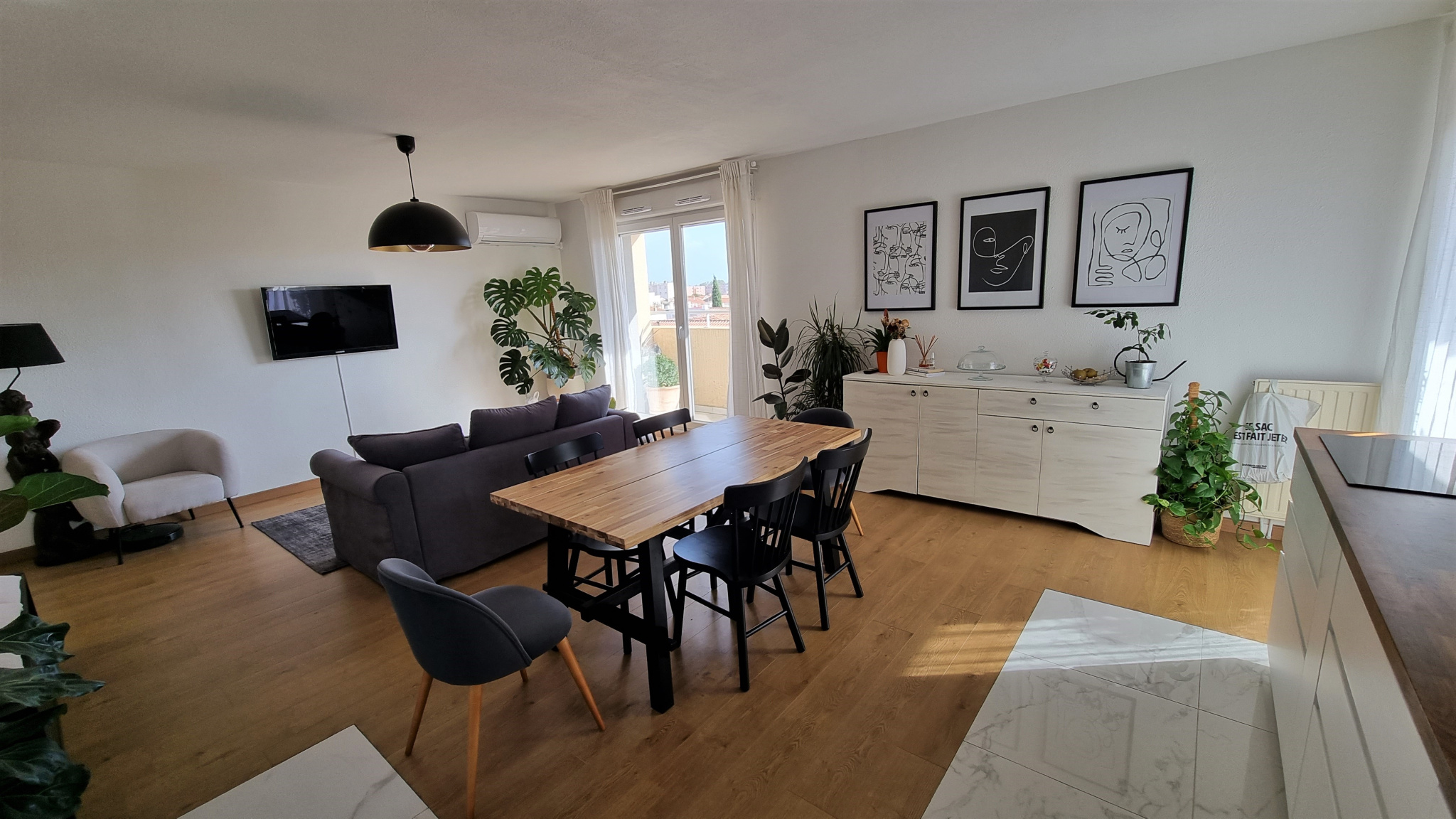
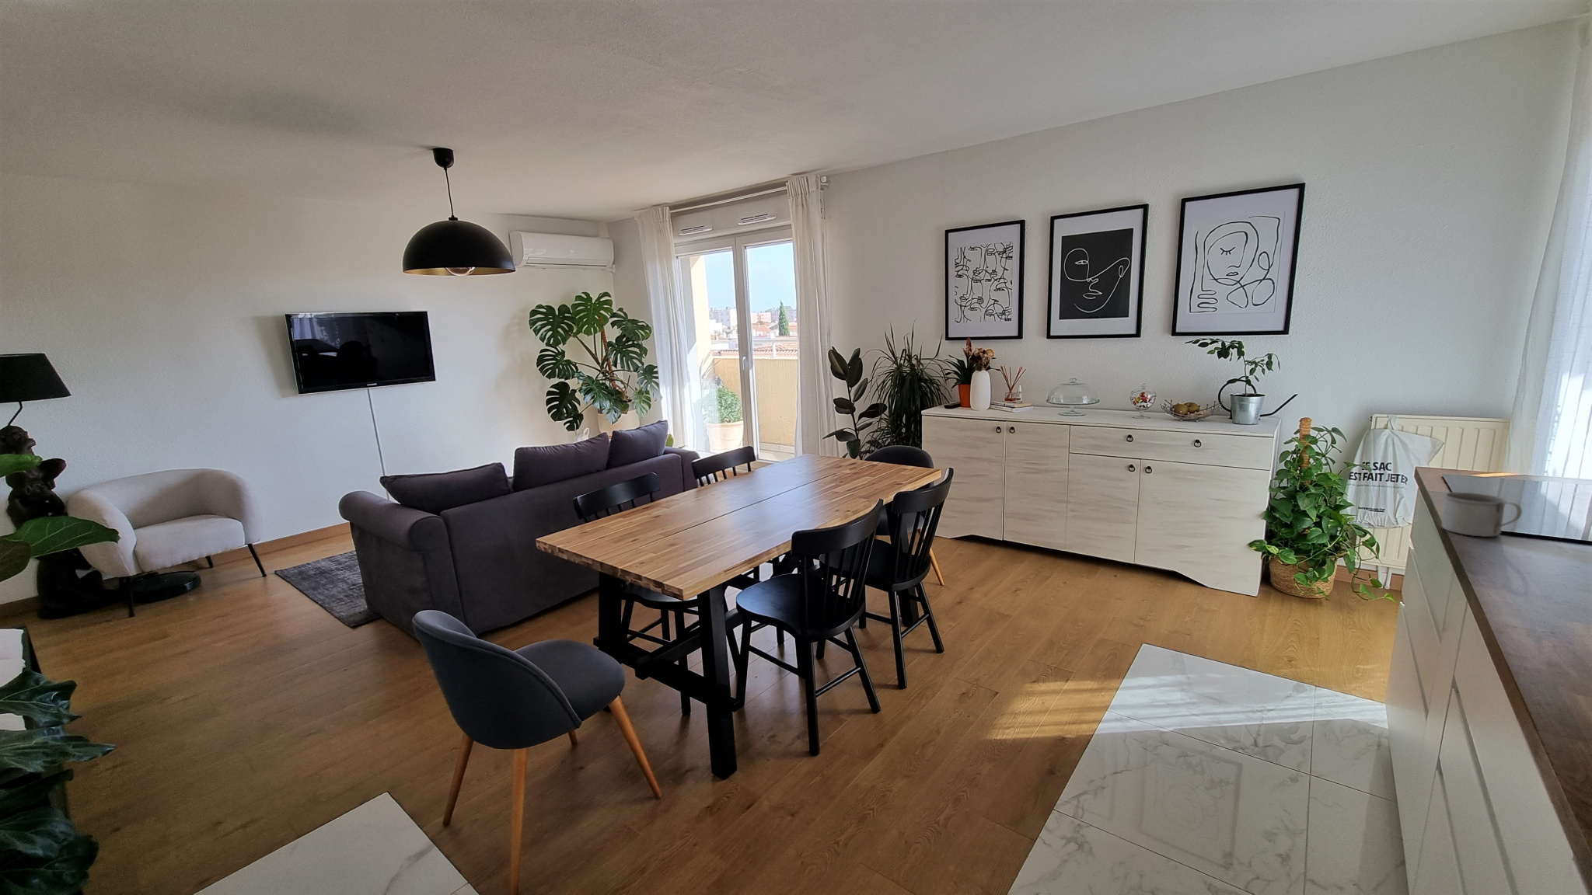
+ mug [1441,491,1523,538]
